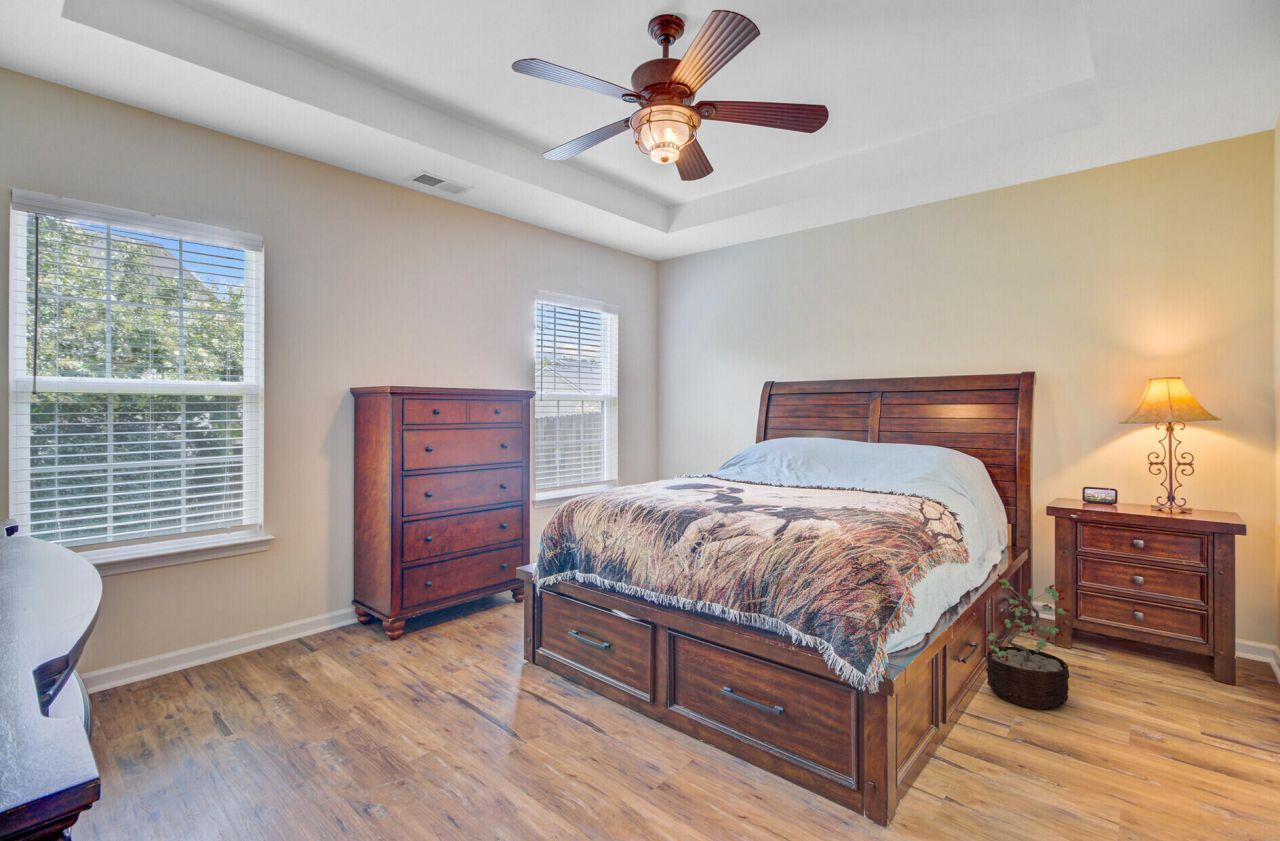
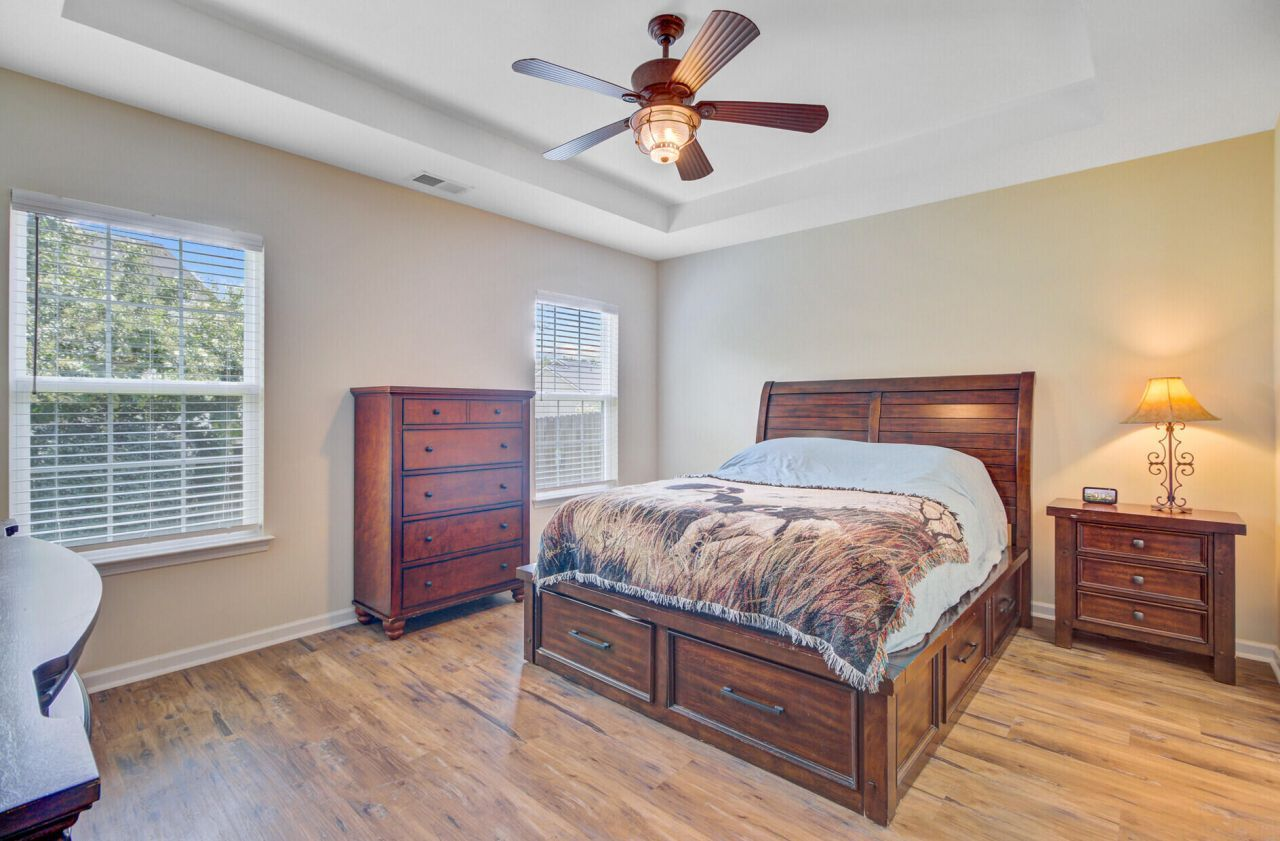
- decorative plant [983,573,1071,710]
